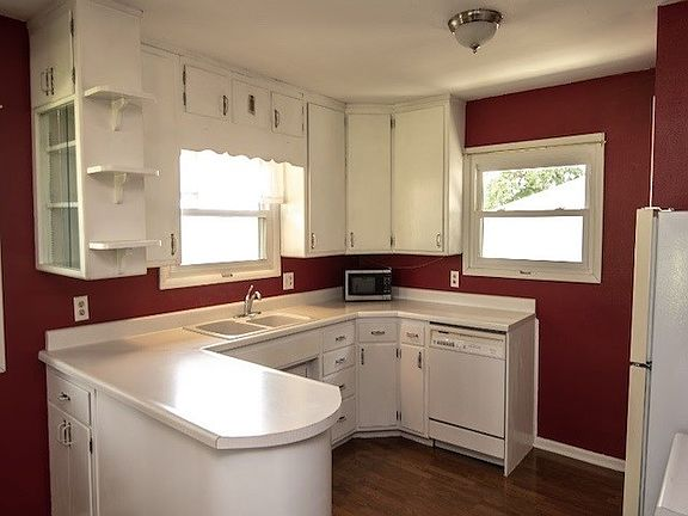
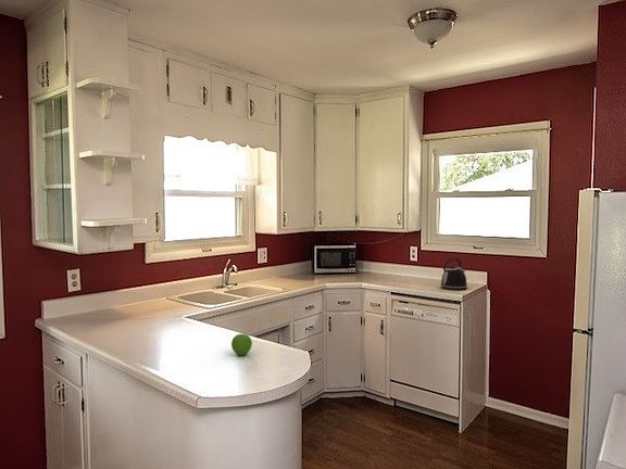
+ fruit [230,333,253,356]
+ kettle [440,256,468,291]
